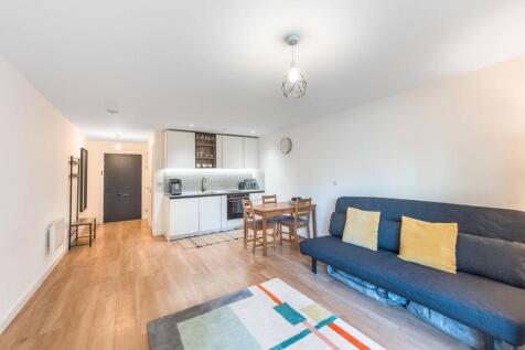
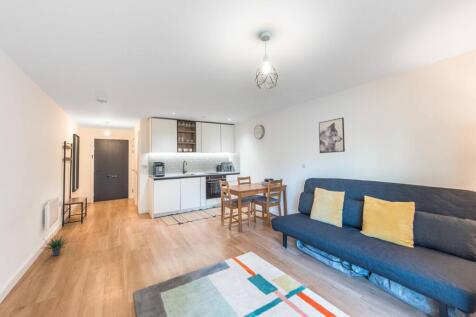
+ potted plant [40,233,69,257]
+ wall art [318,117,346,154]
